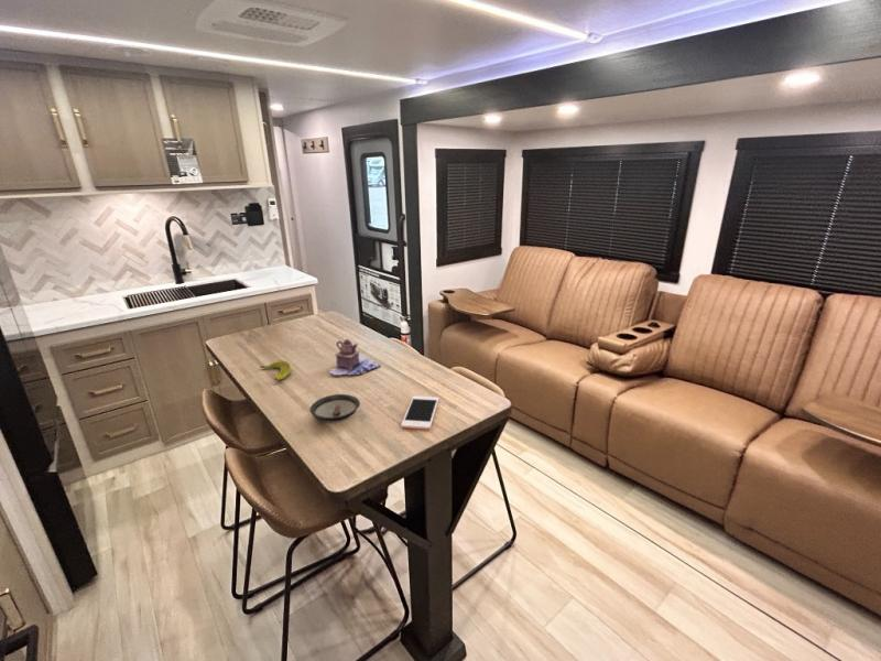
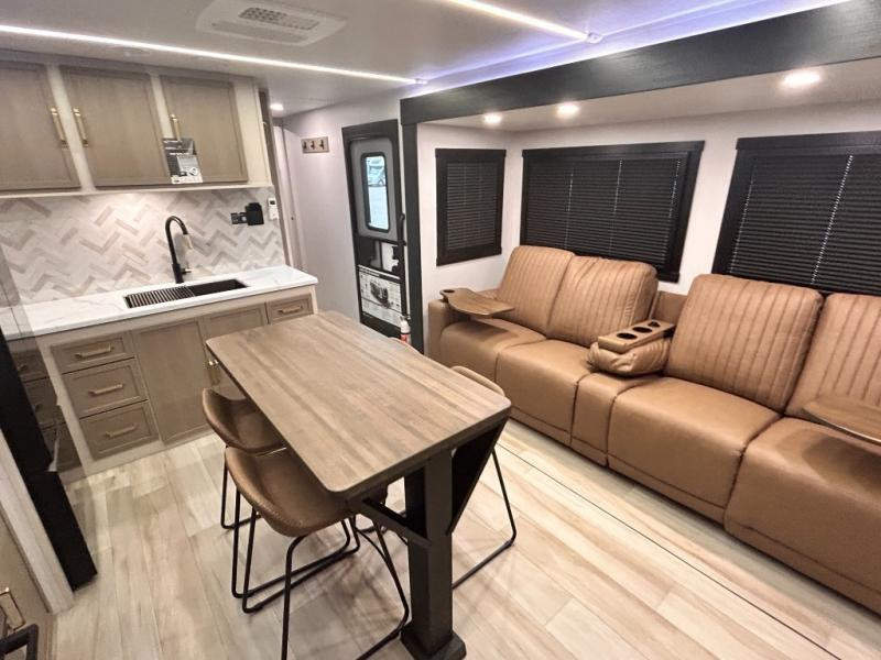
- banana [259,359,292,381]
- saucer [308,393,361,424]
- cell phone [400,395,440,431]
- teapot [327,338,381,377]
